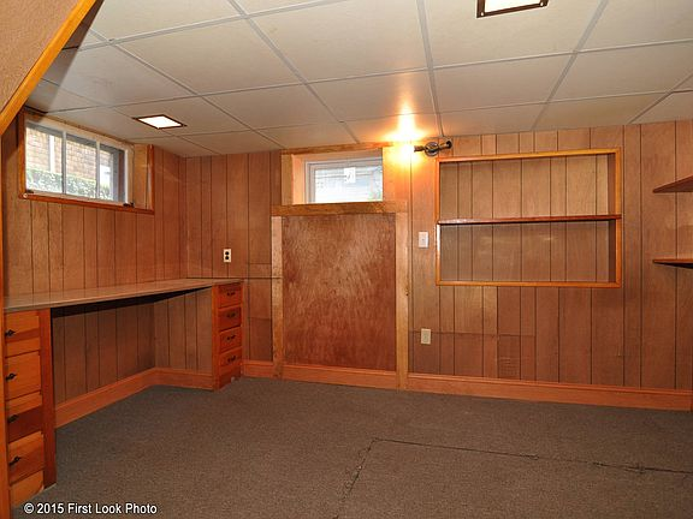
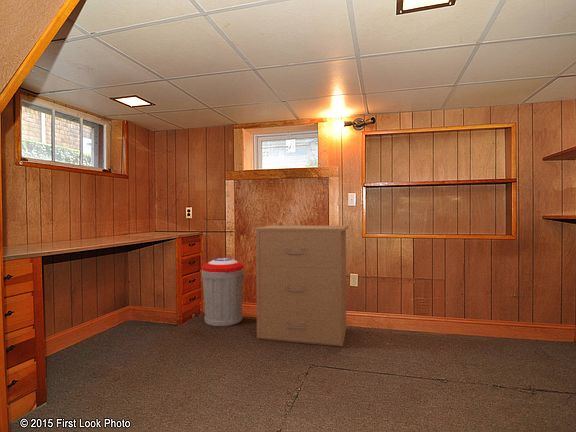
+ trash can [200,257,246,327]
+ filing cabinet [252,225,349,348]
